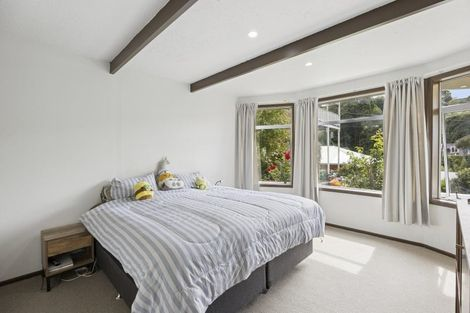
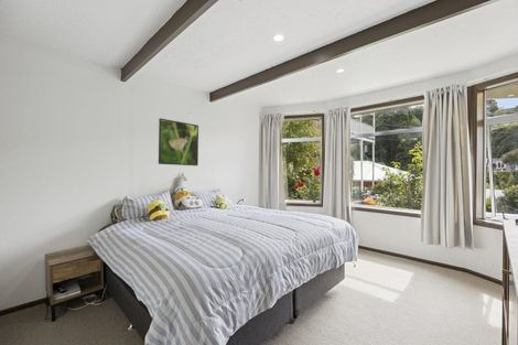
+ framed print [158,117,199,166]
